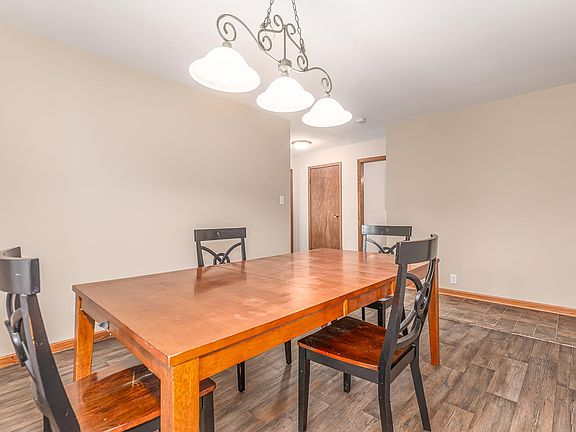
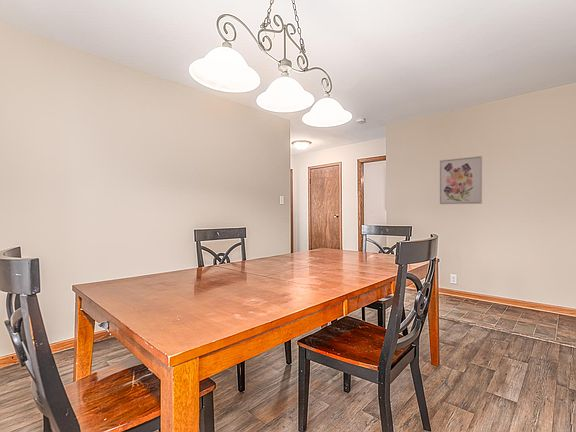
+ wall art [439,155,483,205]
